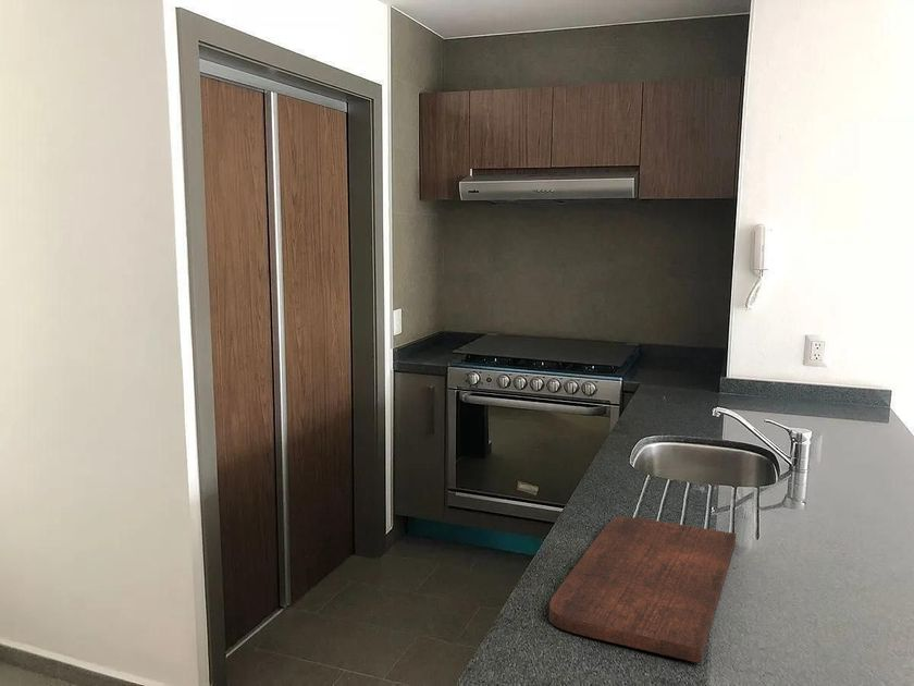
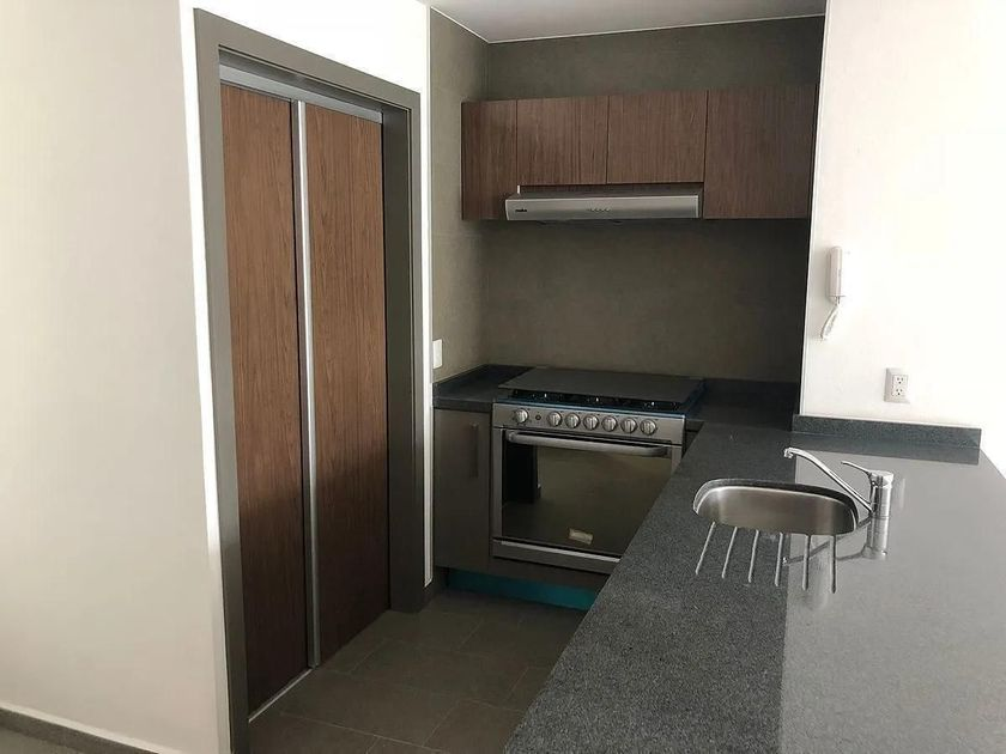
- cutting board [548,516,737,664]
